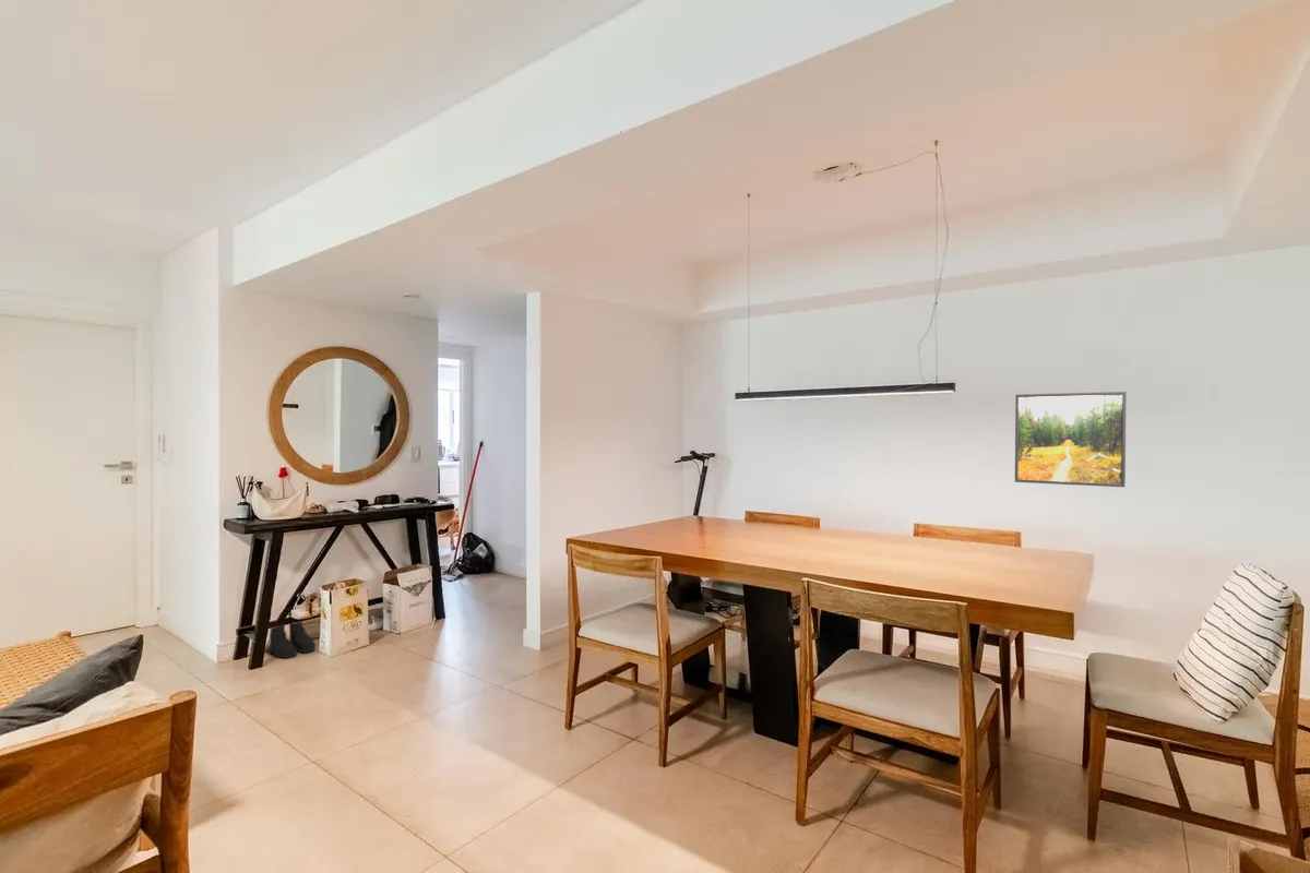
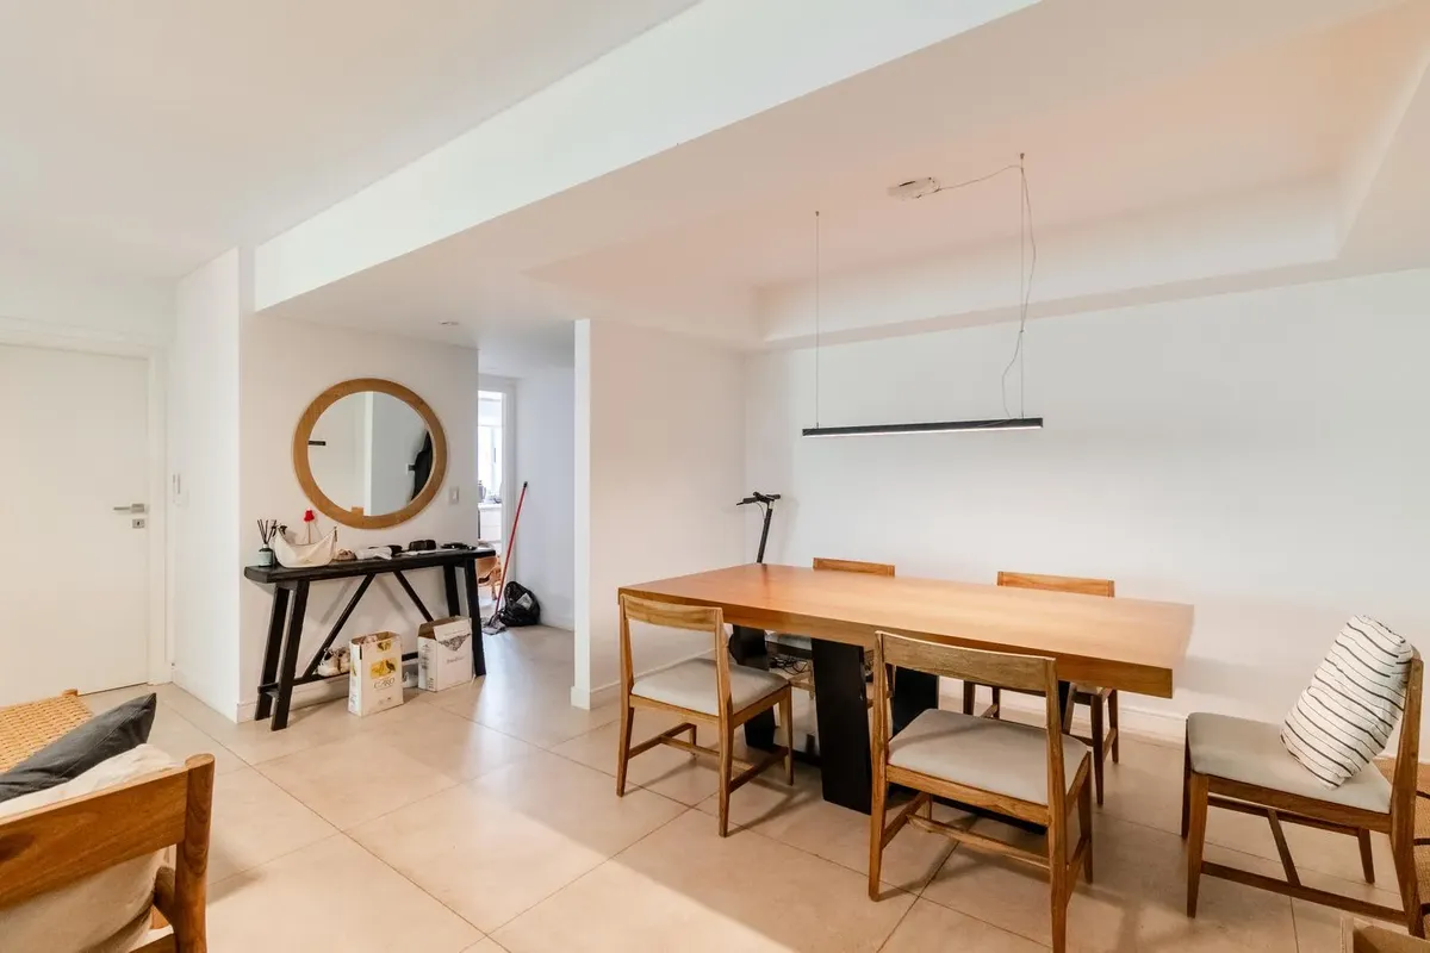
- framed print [1014,391,1128,488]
- boots [269,621,317,659]
